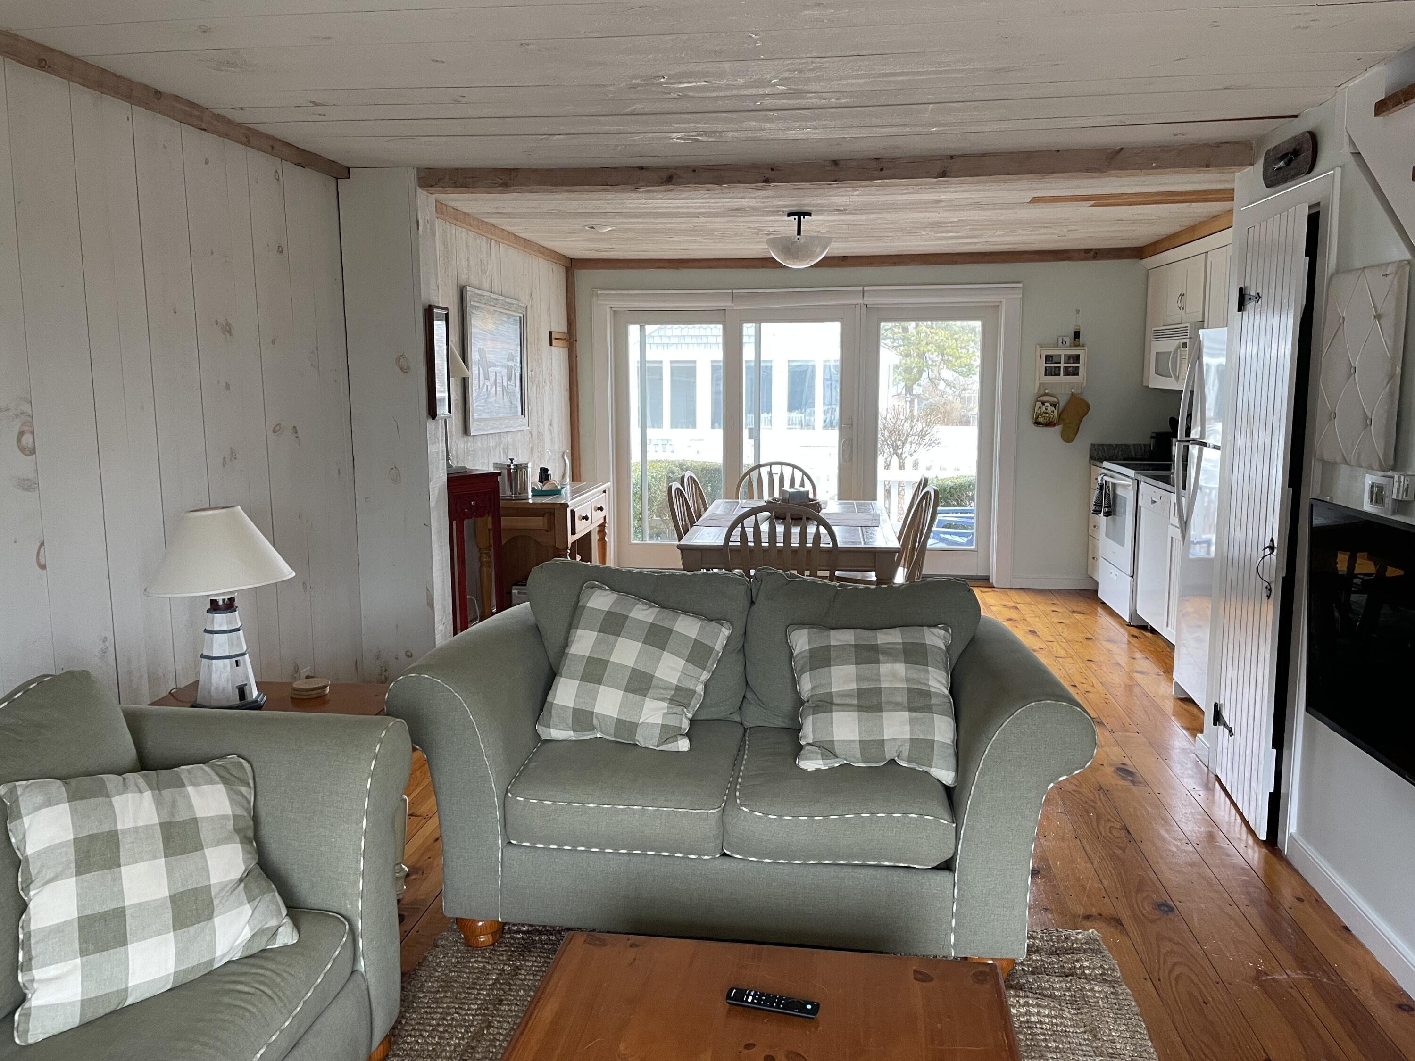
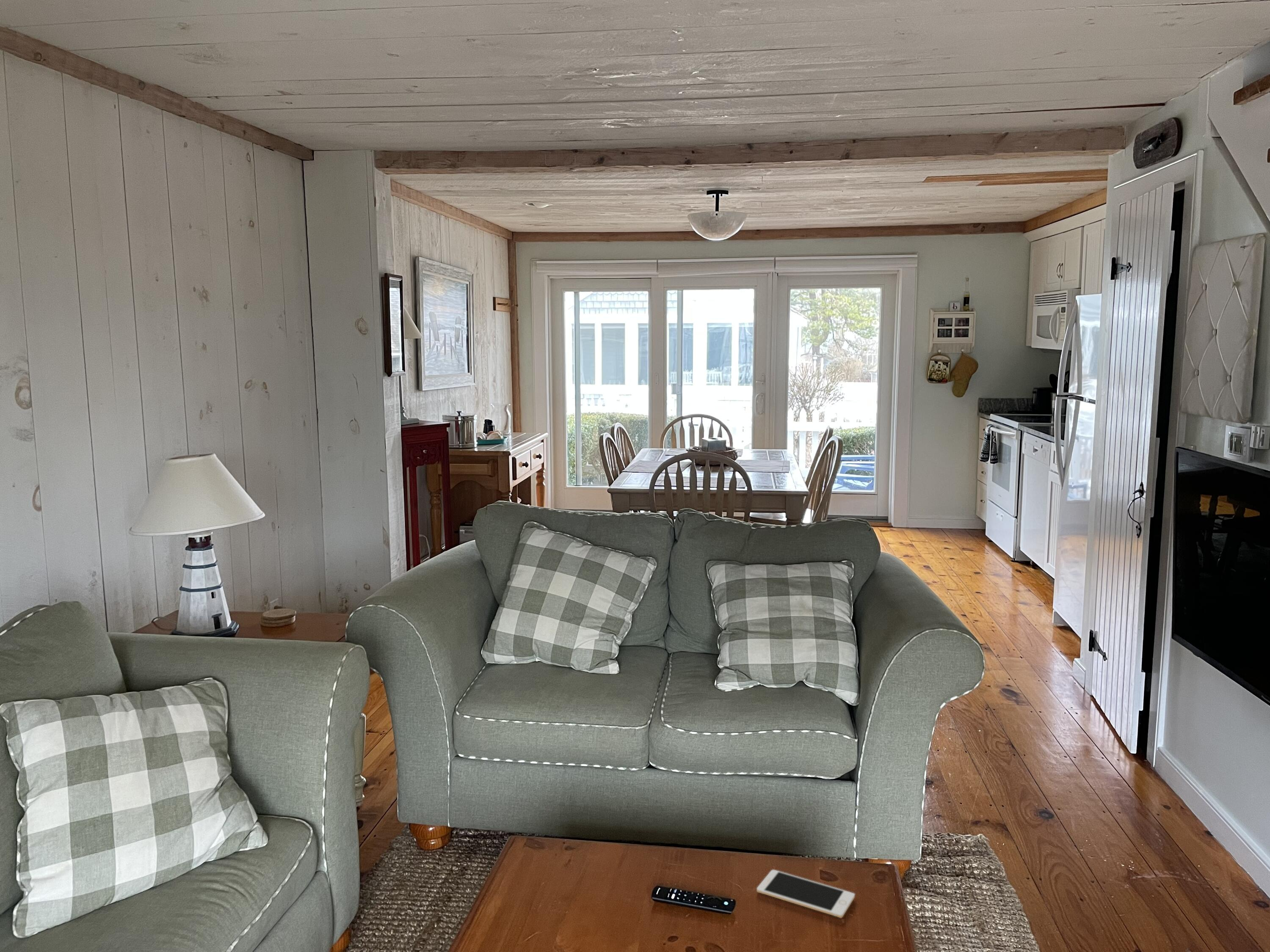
+ cell phone [756,869,855,919]
